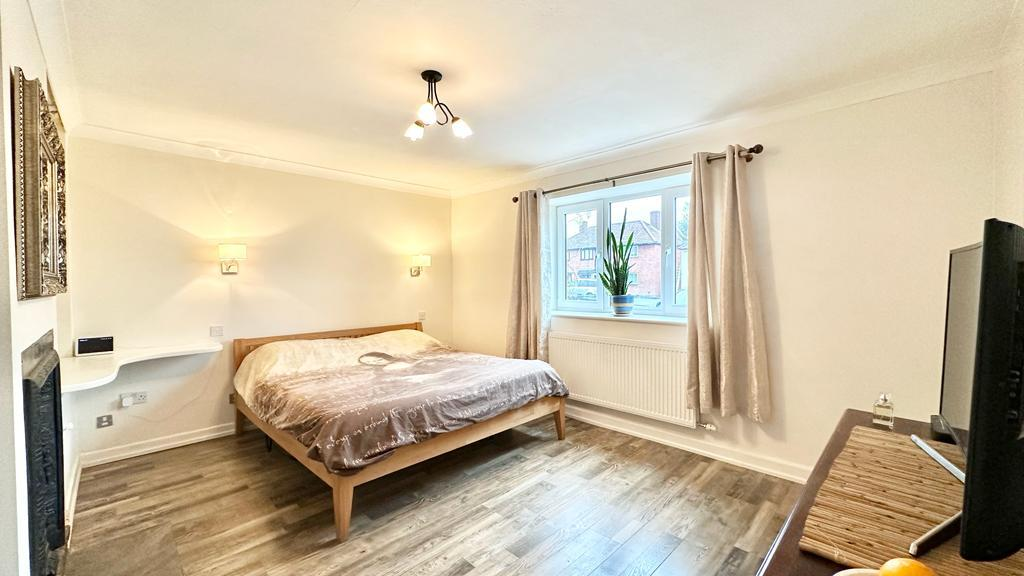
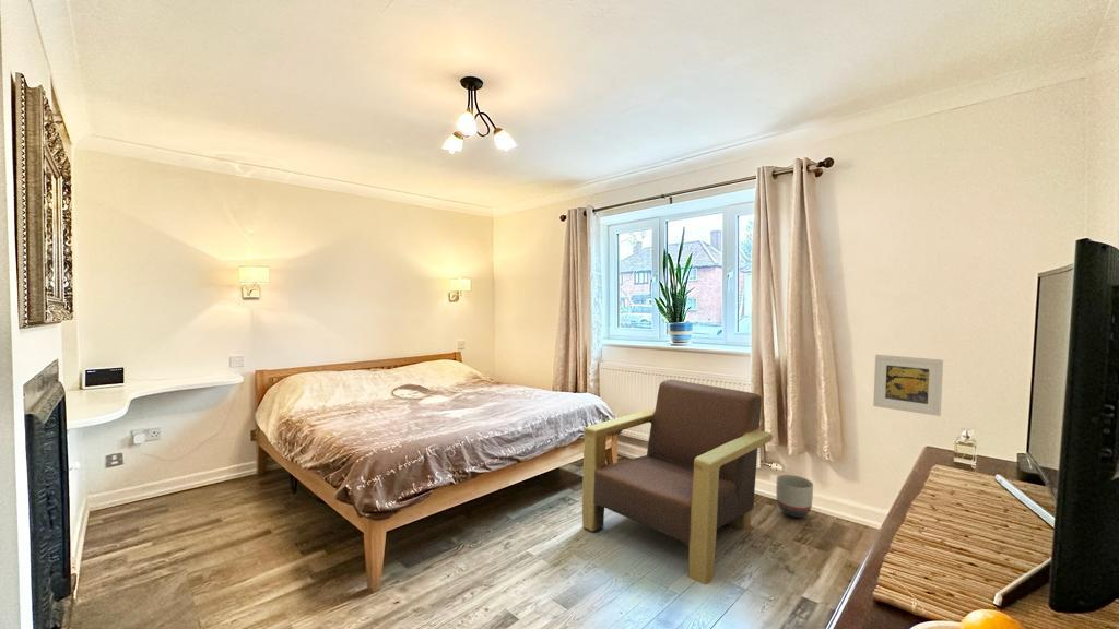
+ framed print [872,354,944,417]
+ armchair [581,379,774,585]
+ planter [775,474,814,519]
